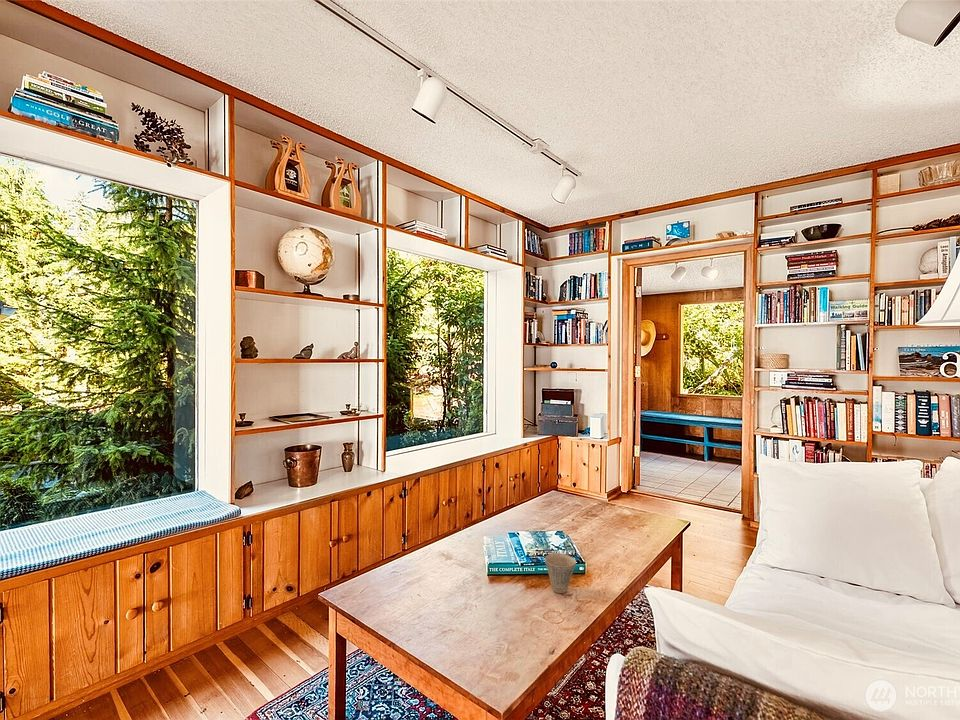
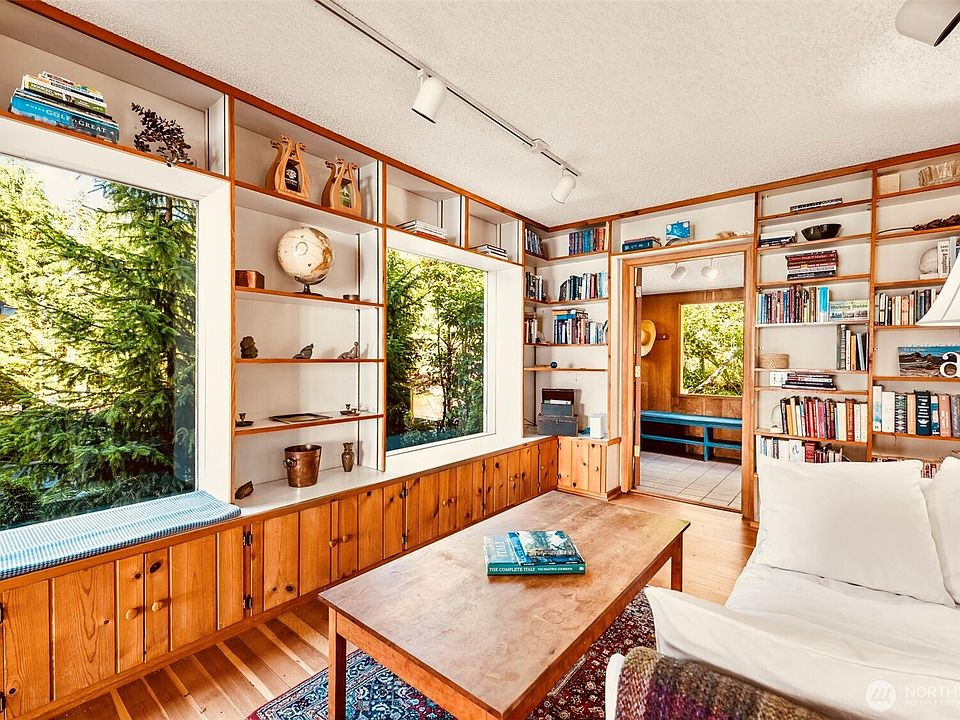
- cup [544,552,577,594]
